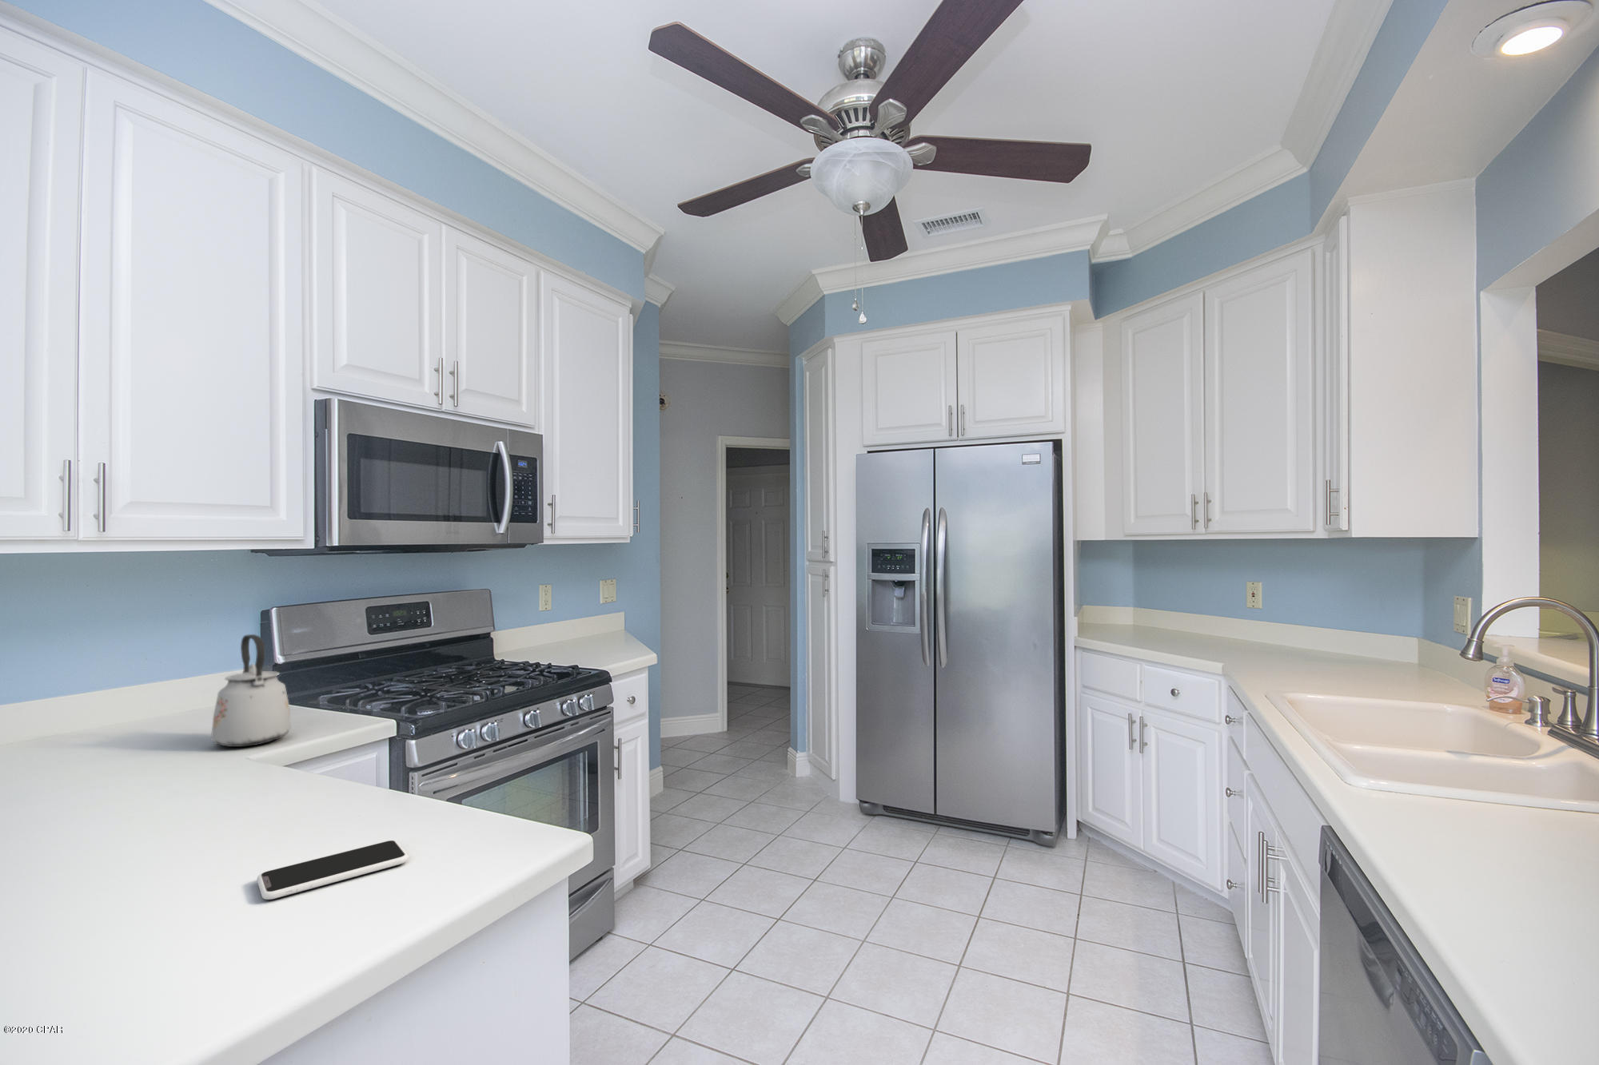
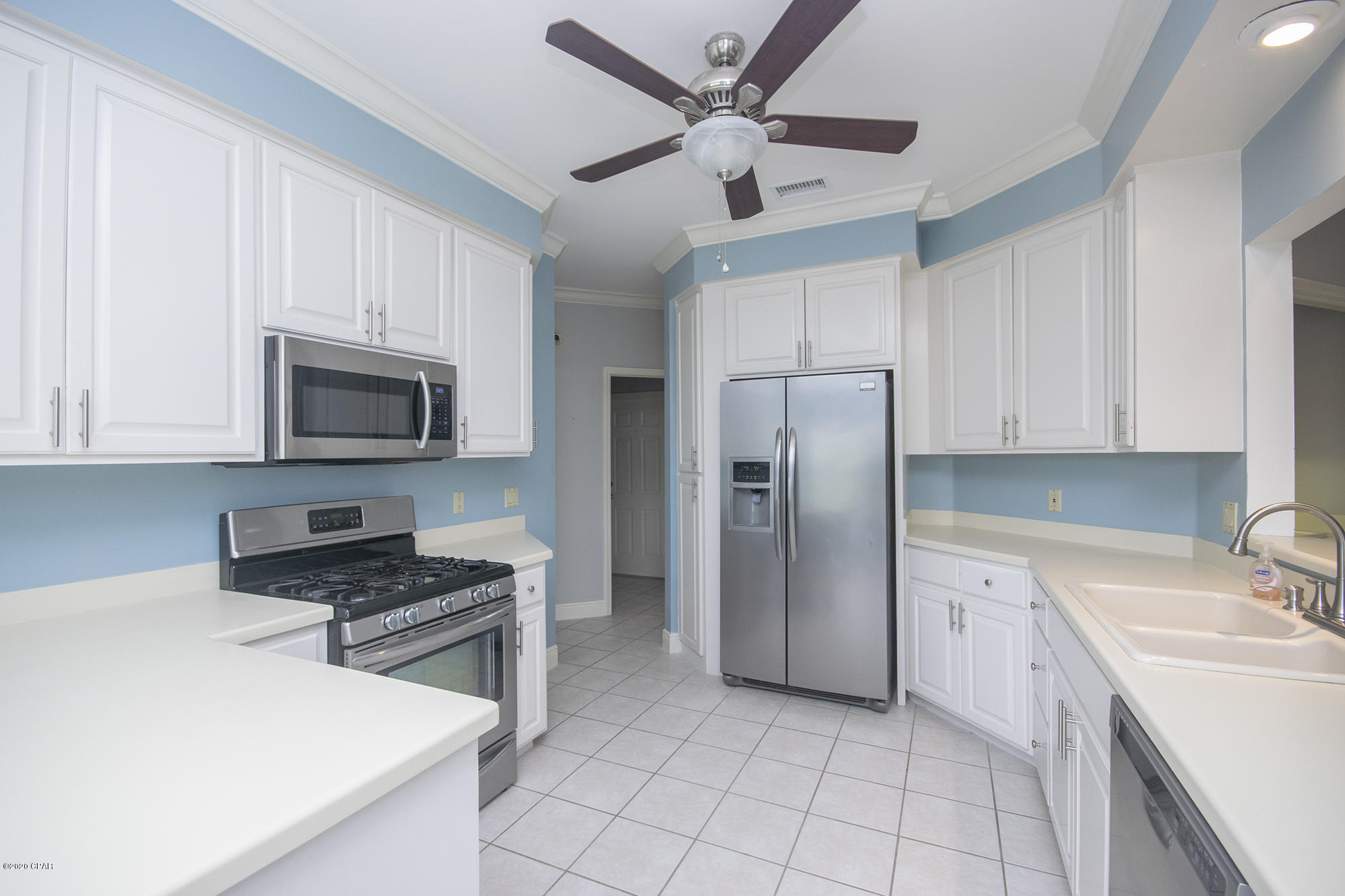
- kettle [210,634,291,748]
- smartphone [256,839,409,901]
